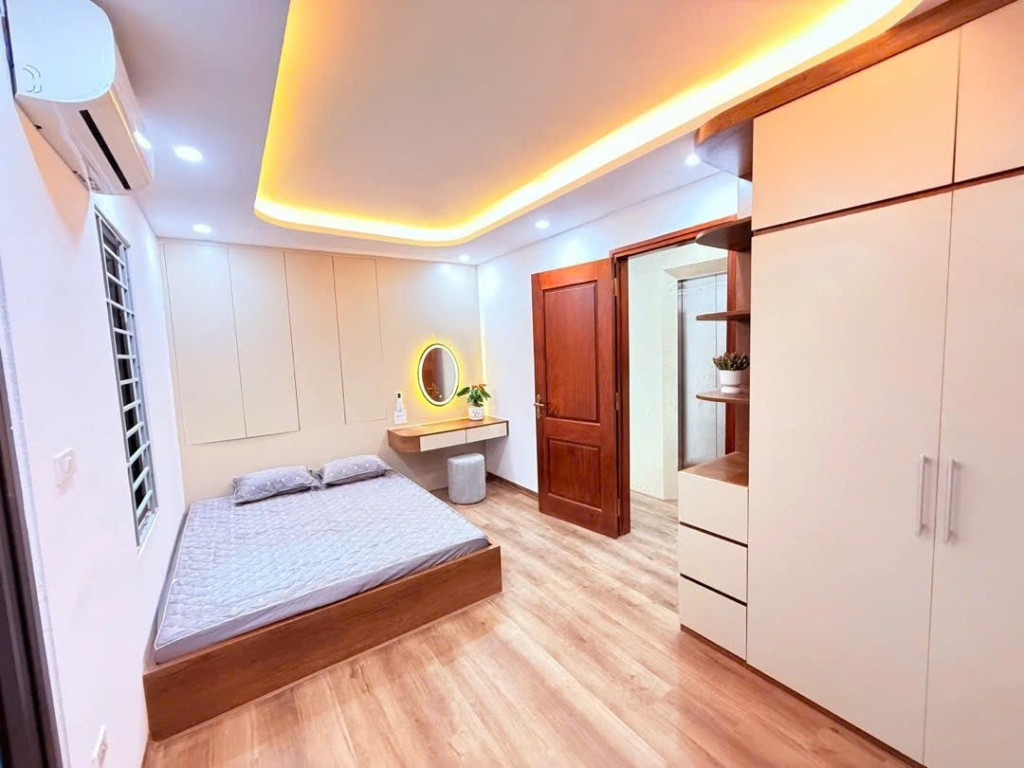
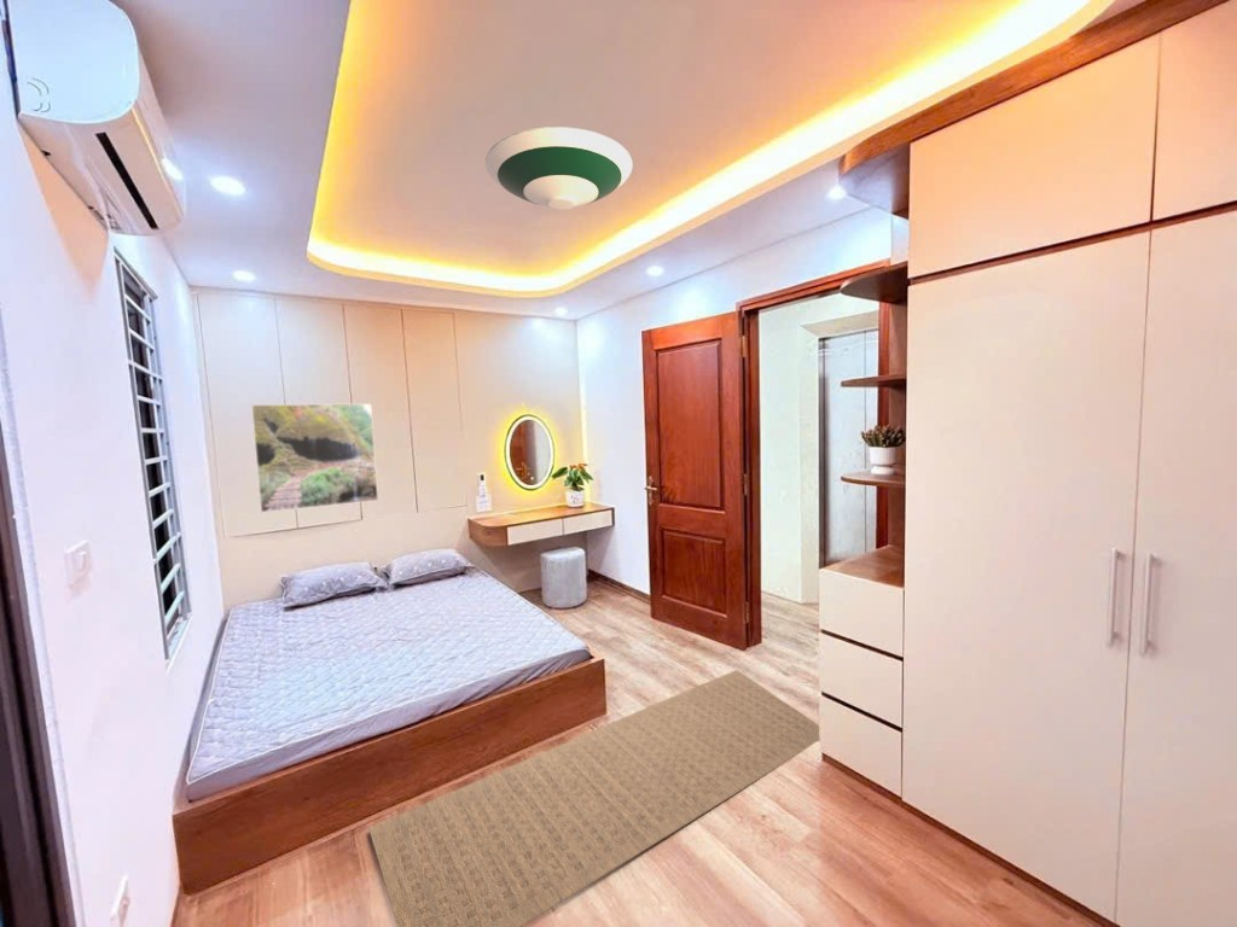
+ rug [367,669,820,927]
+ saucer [484,126,634,211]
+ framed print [250,403,379,513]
